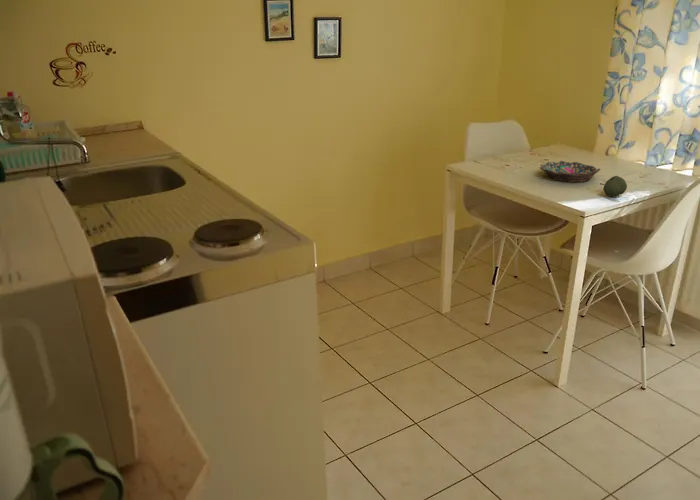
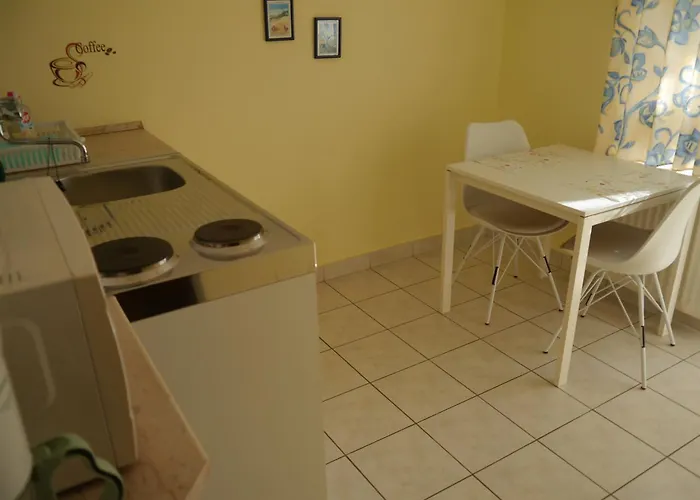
- bowl [539,160,602,183]
- fruit [602,175,628,198]
